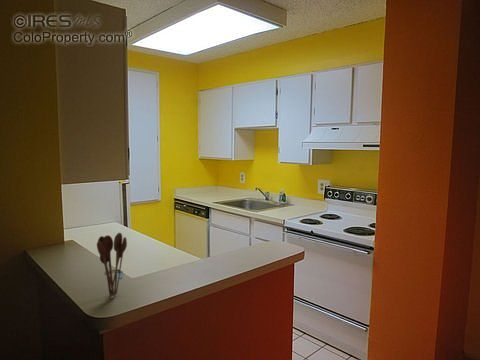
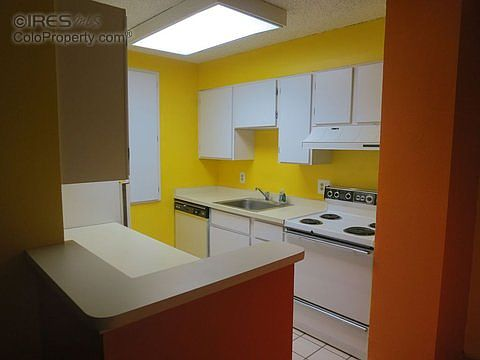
- utensil holder [96,232,128,298]
